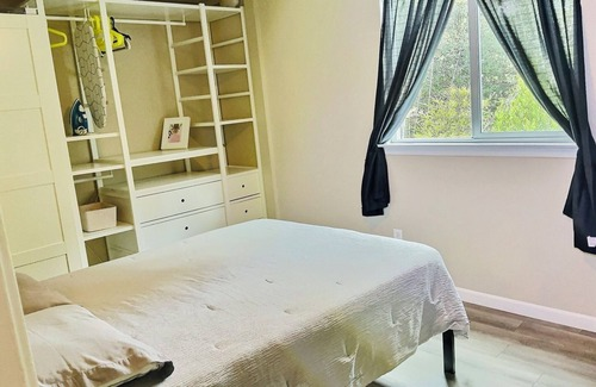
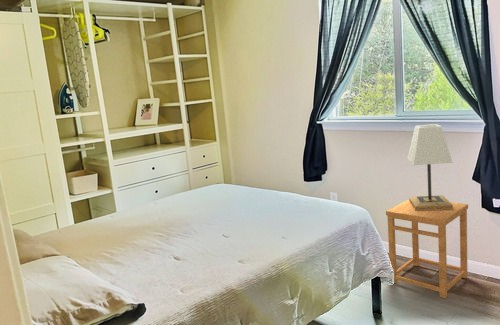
+ side table [385,198,469,299]
+ lamp [406,123,454,210]
